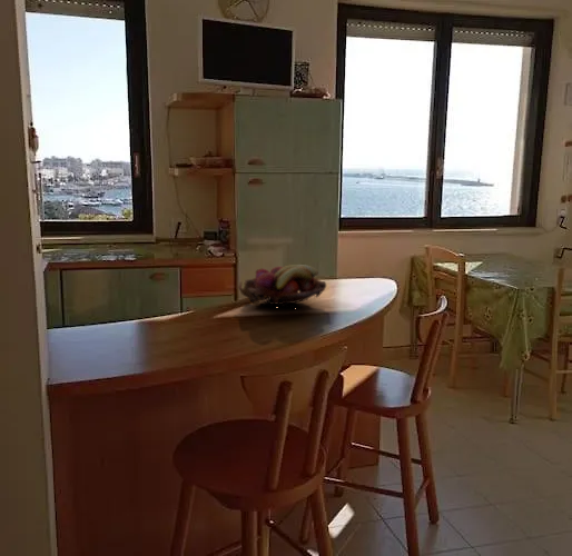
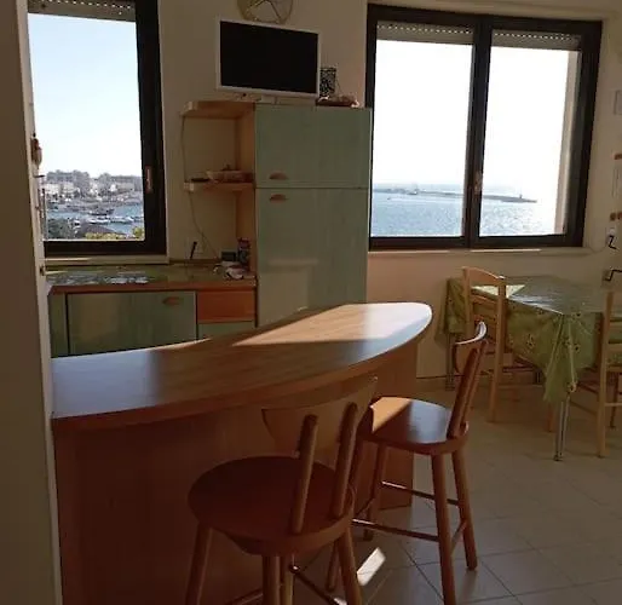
- fruit basket [238,264,327,309]
